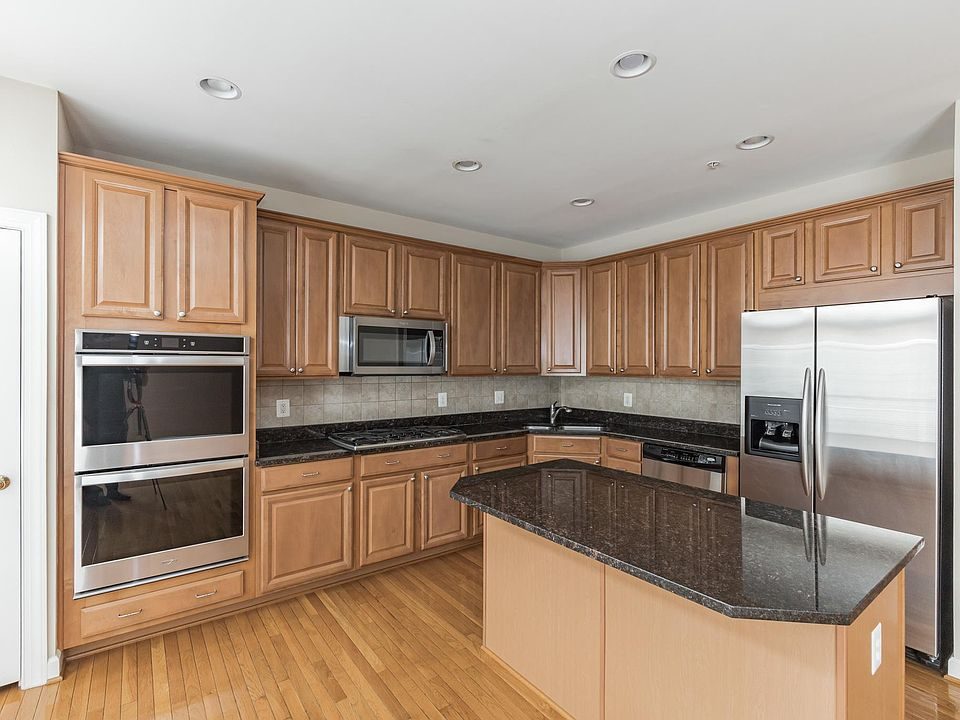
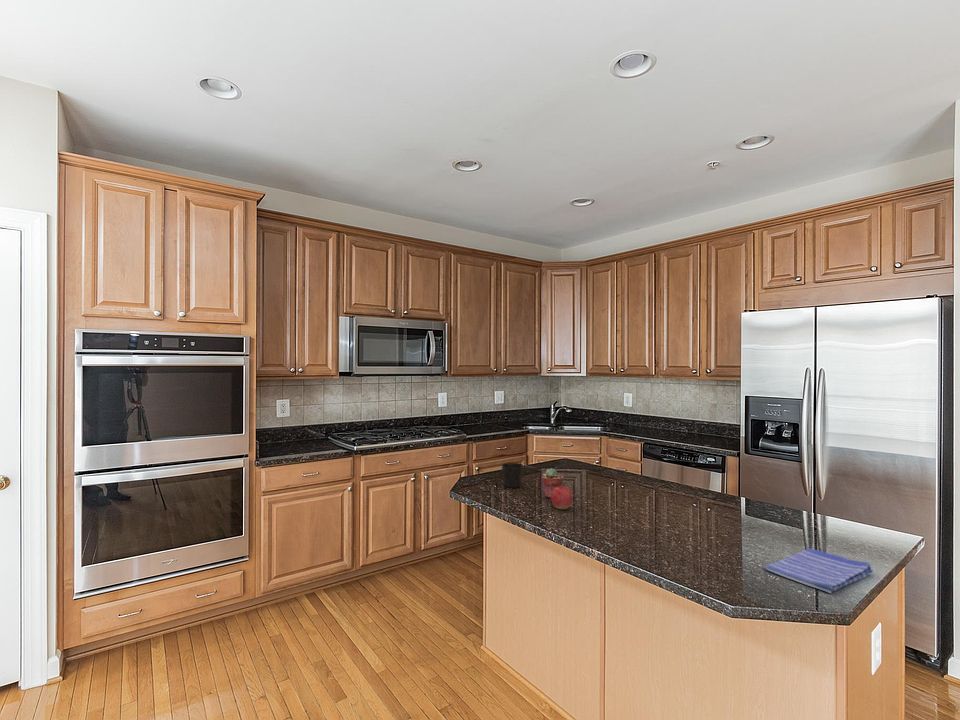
+ dish towel [763,547,874,594]
+ apple [550,481,573,510]
+ potted succulent [541,468,564,499]
+ cup [500,462,524,489]
